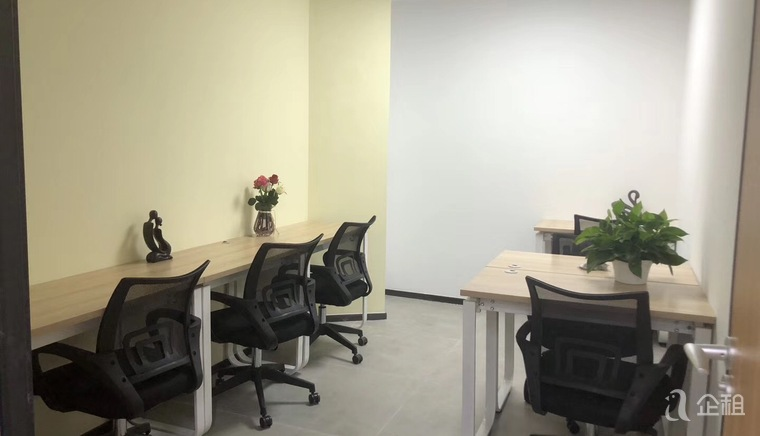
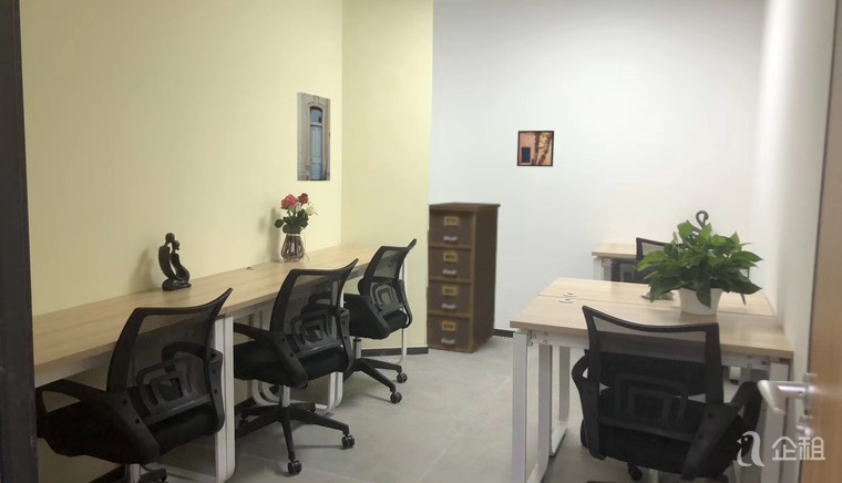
+ filing cabinet [425,201,502,354]
+ wall art [516,130,555,167]
+ wall art [296,91,331,182]
